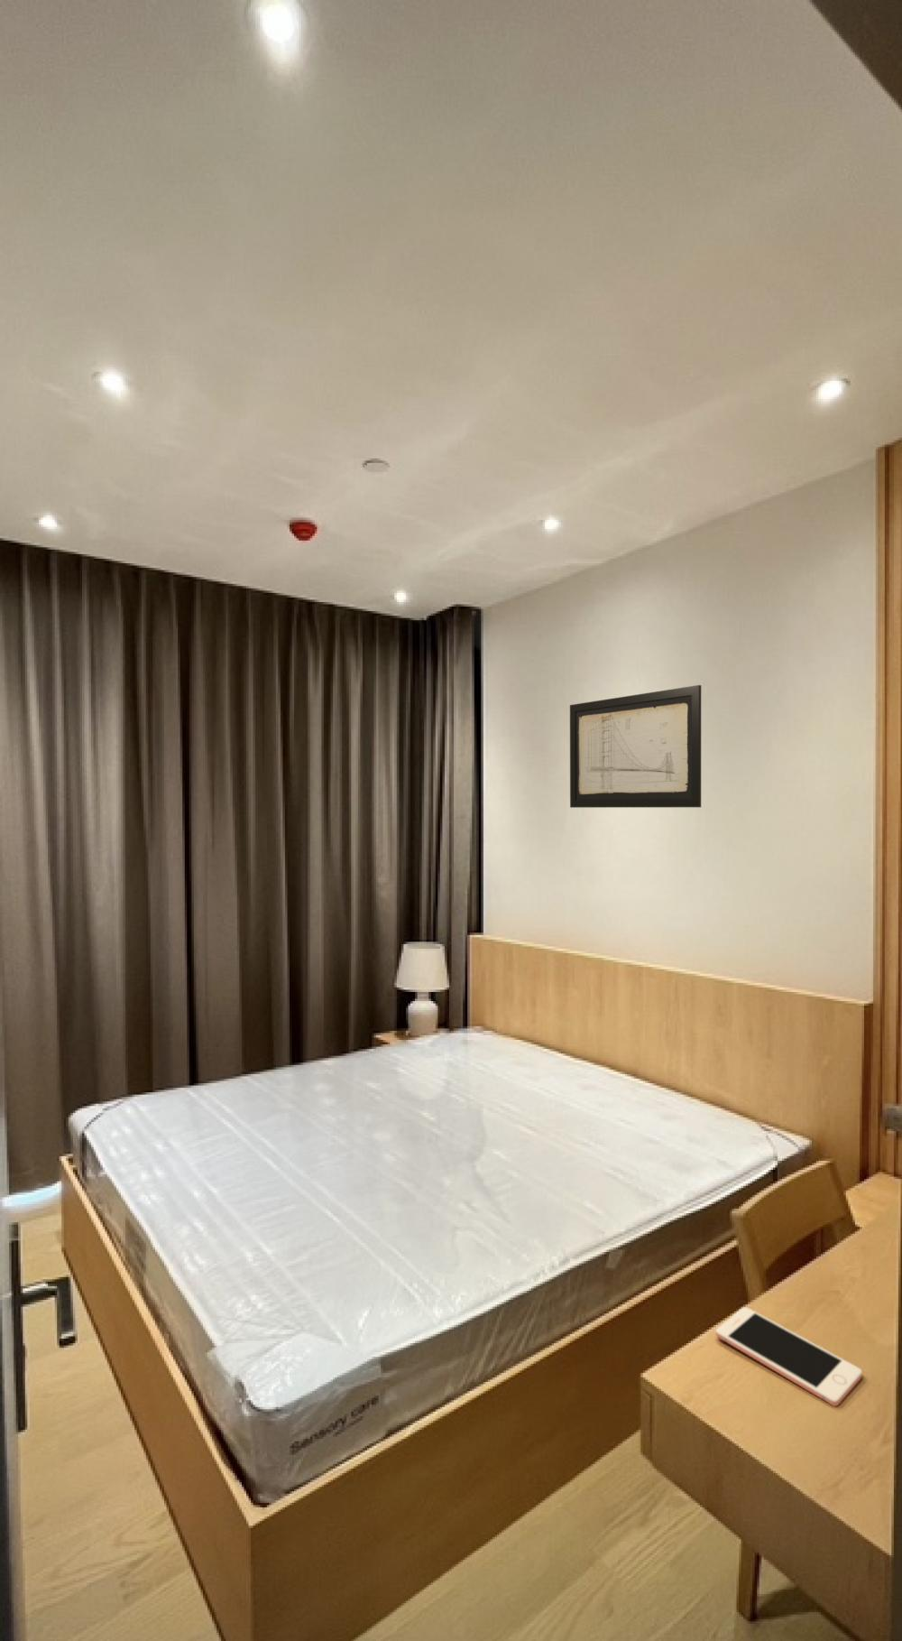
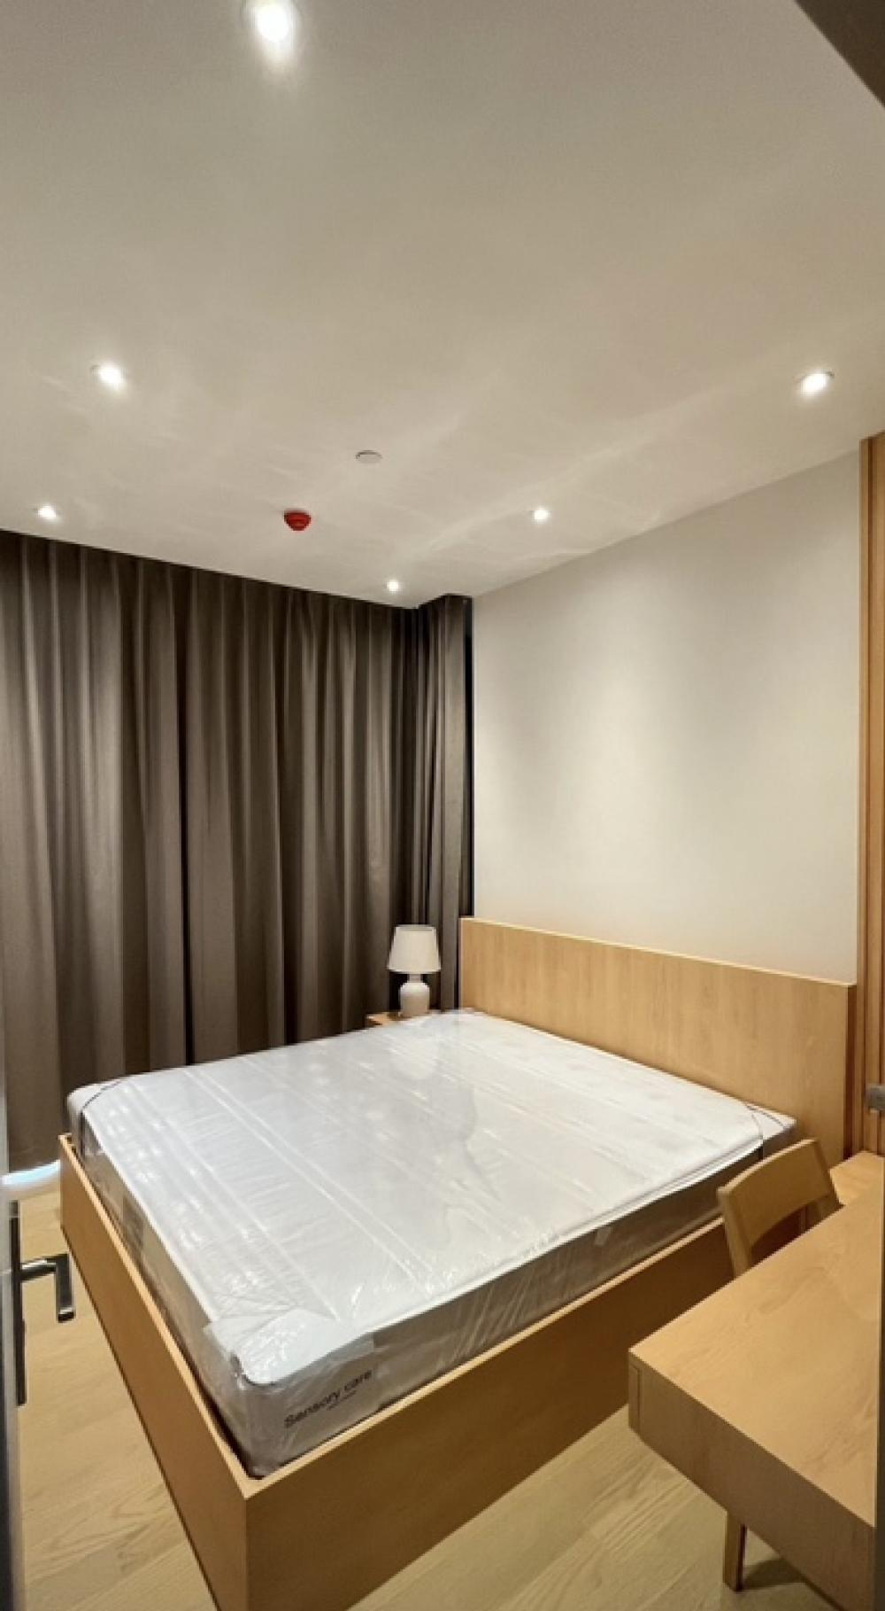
- wall art [569,684,702,809]
- cell phone [715,1307,863,1408]
